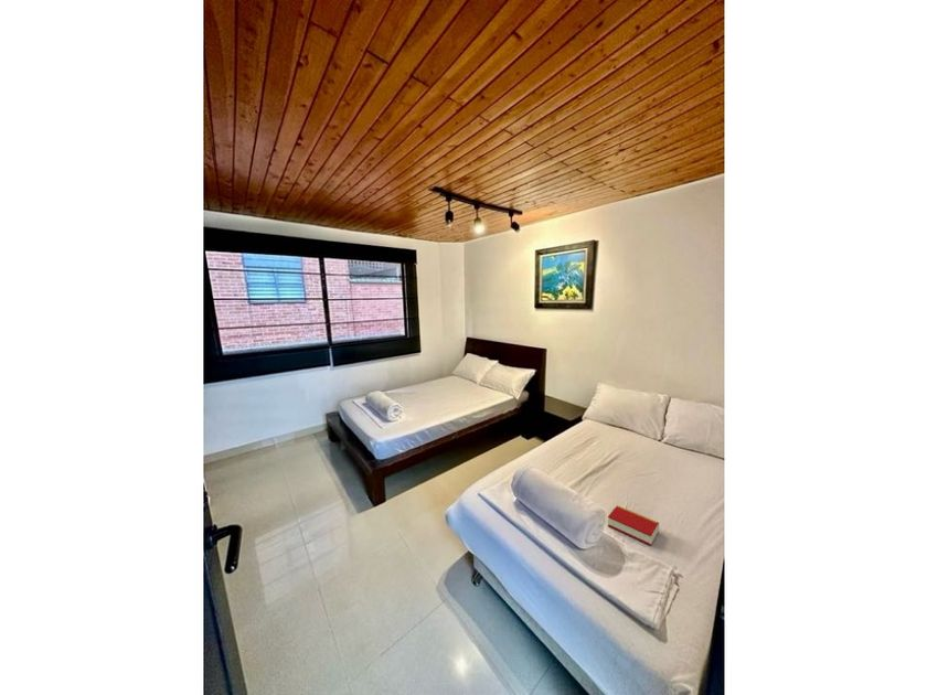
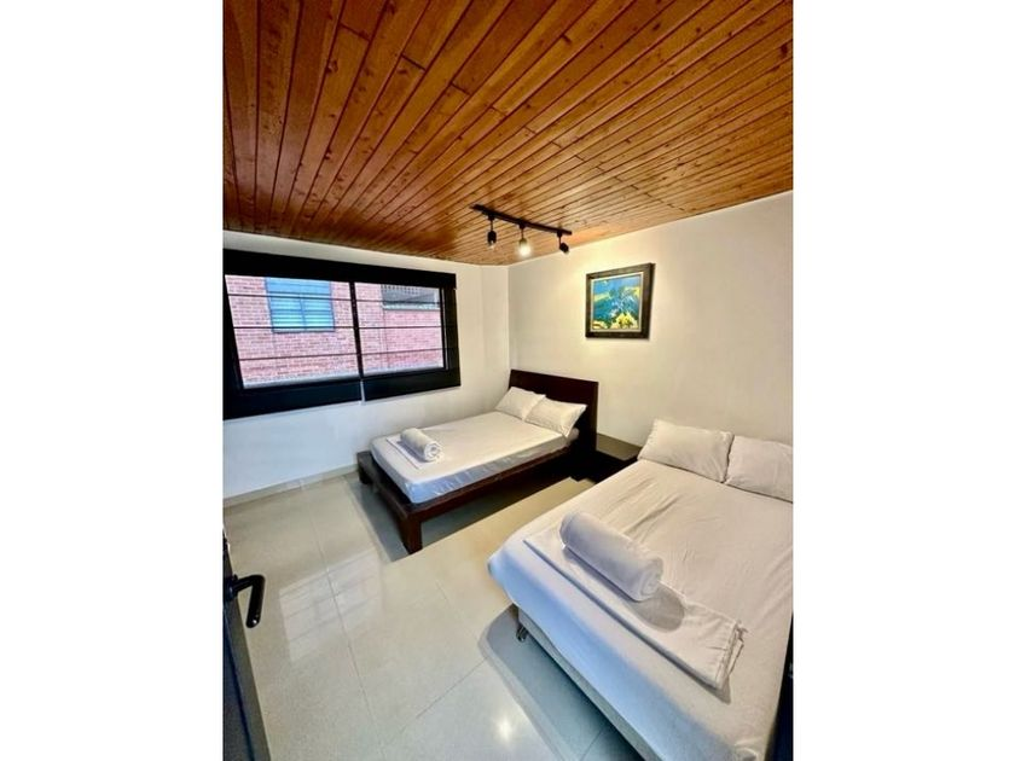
- book [607,504,660,547]
